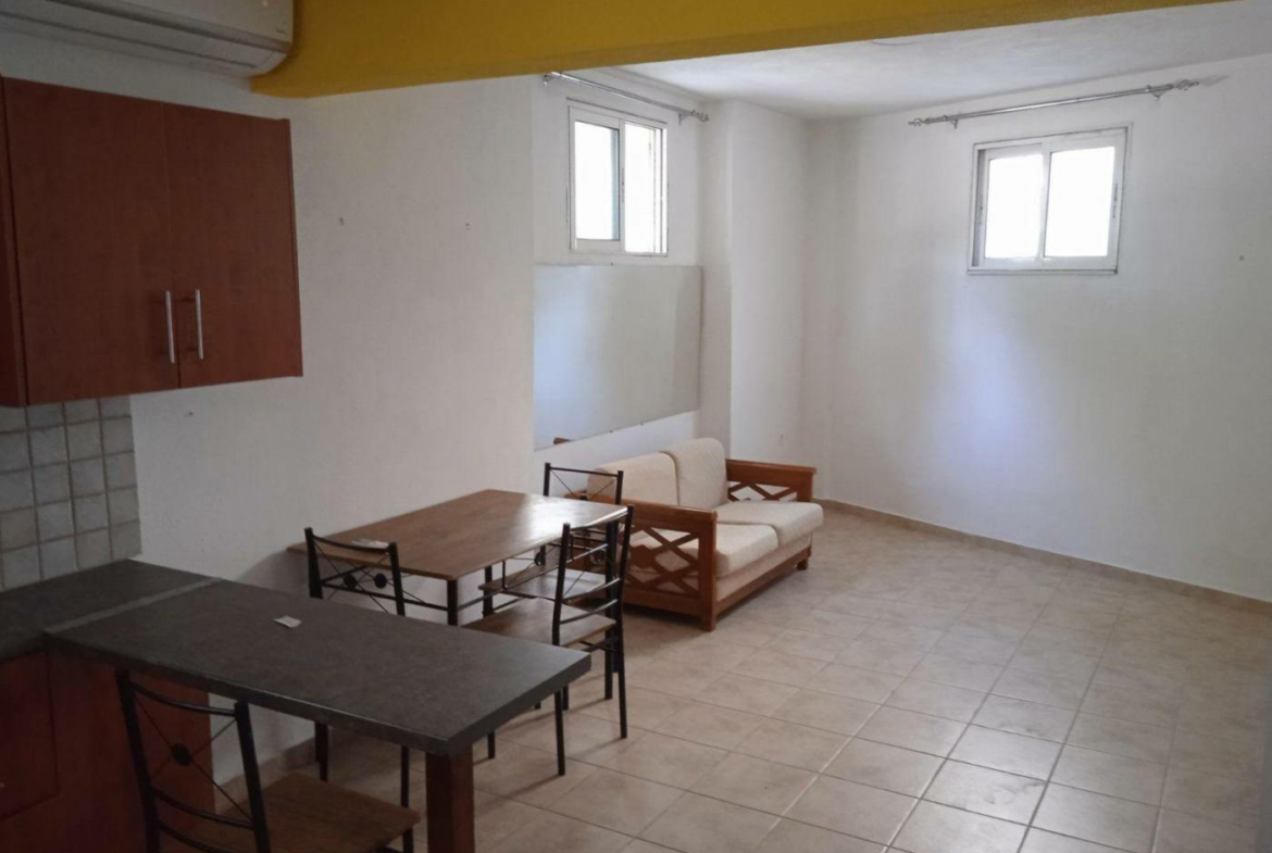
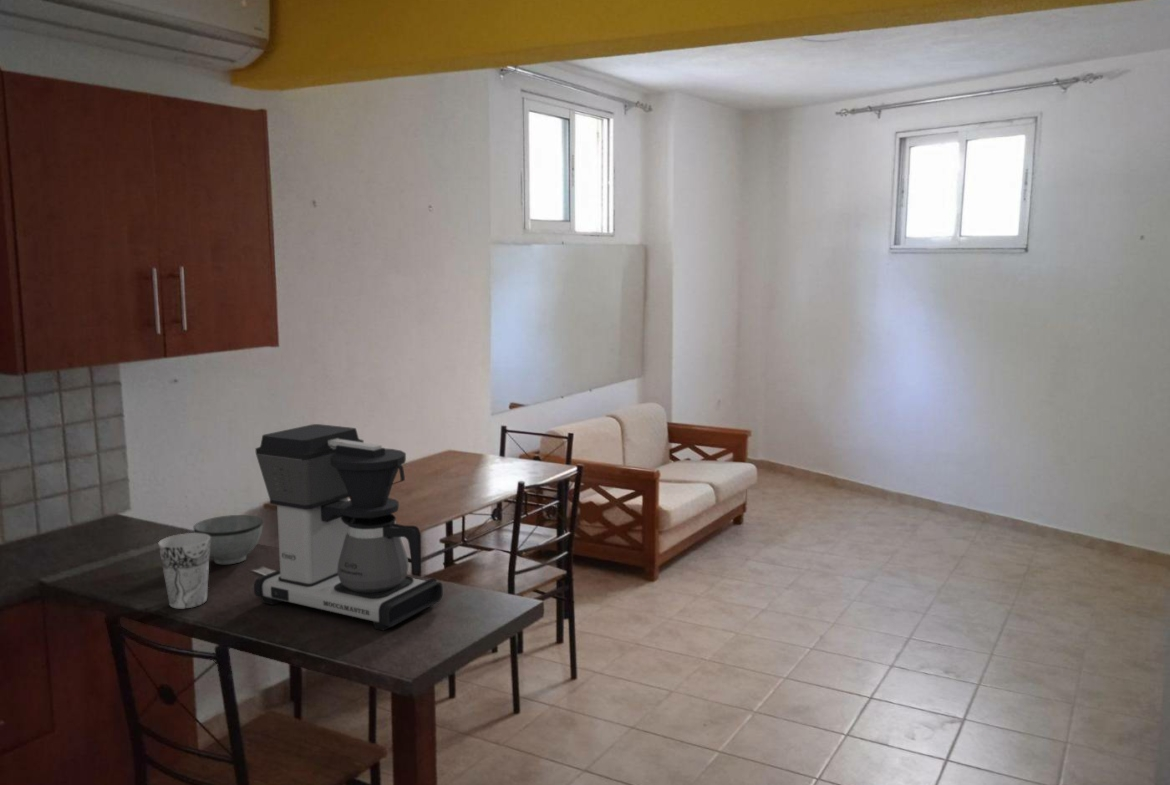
+ bowl [193,514,264,565]
+ cup [158,532,210,609]
+ coffee maker [253,423,444,632]
